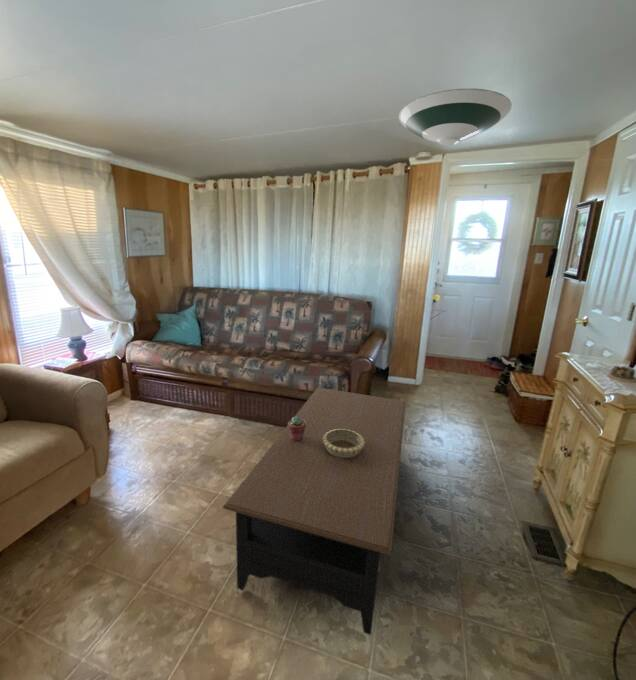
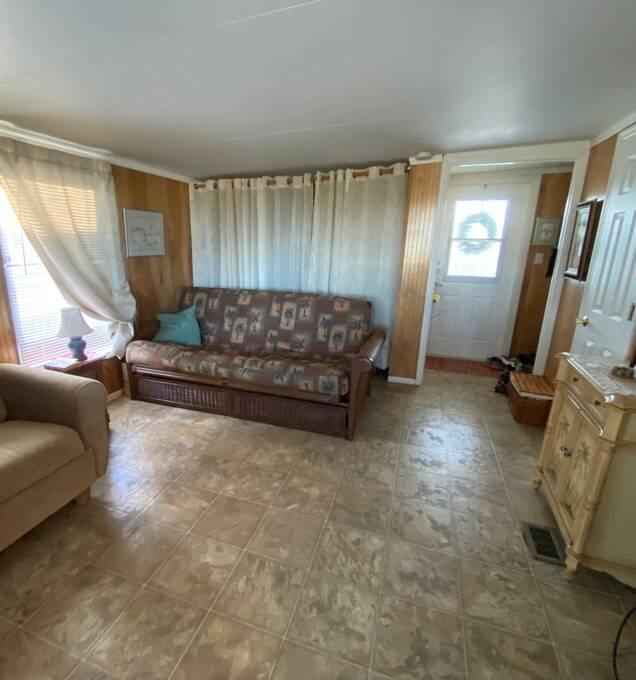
- coffee table [222,387,407,636]
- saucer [398,88,513,146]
- potted succulent [287,415,306,441]
- decorative bowl [322,429,365,457]
